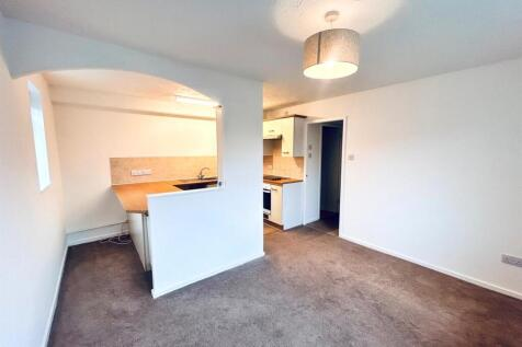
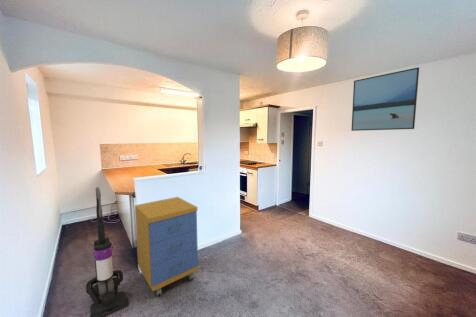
+ storage cabinet [134,196,200,297]
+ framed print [350,66,420,132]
+ vacuum cleaner [85,186,129,317]
